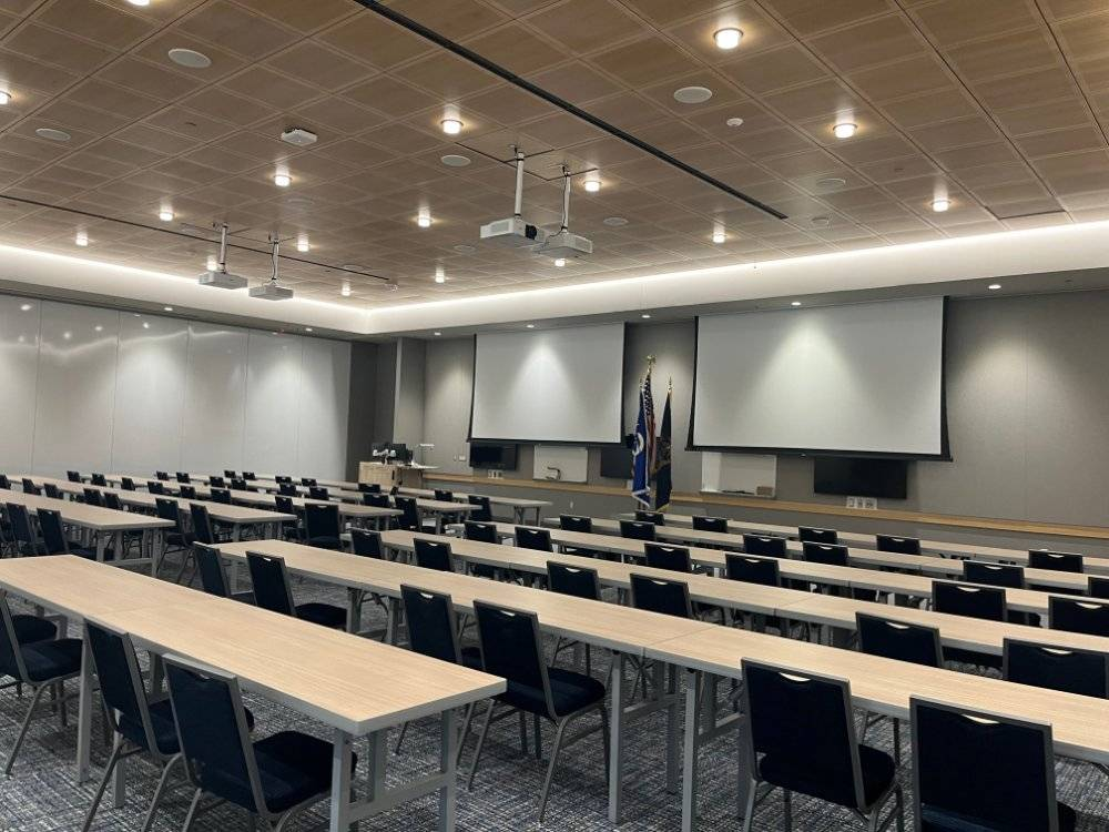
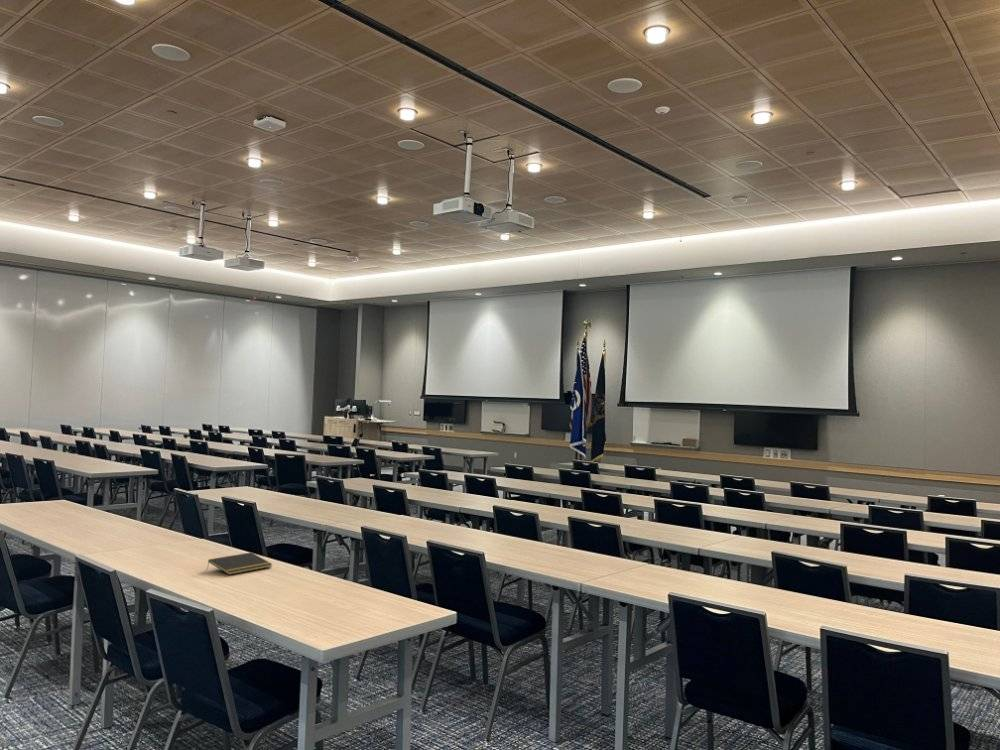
+ notepad [206,551,273,576]
